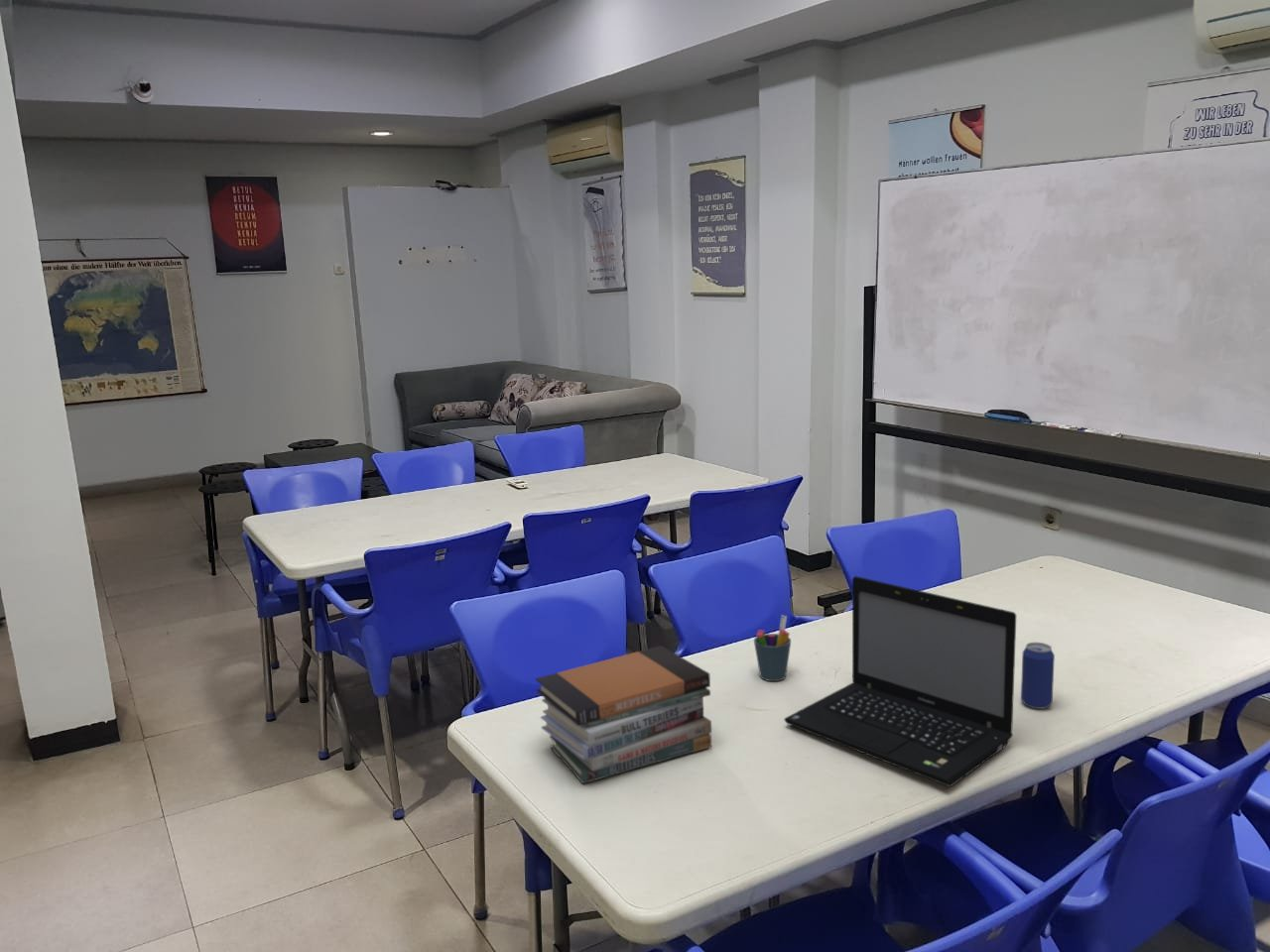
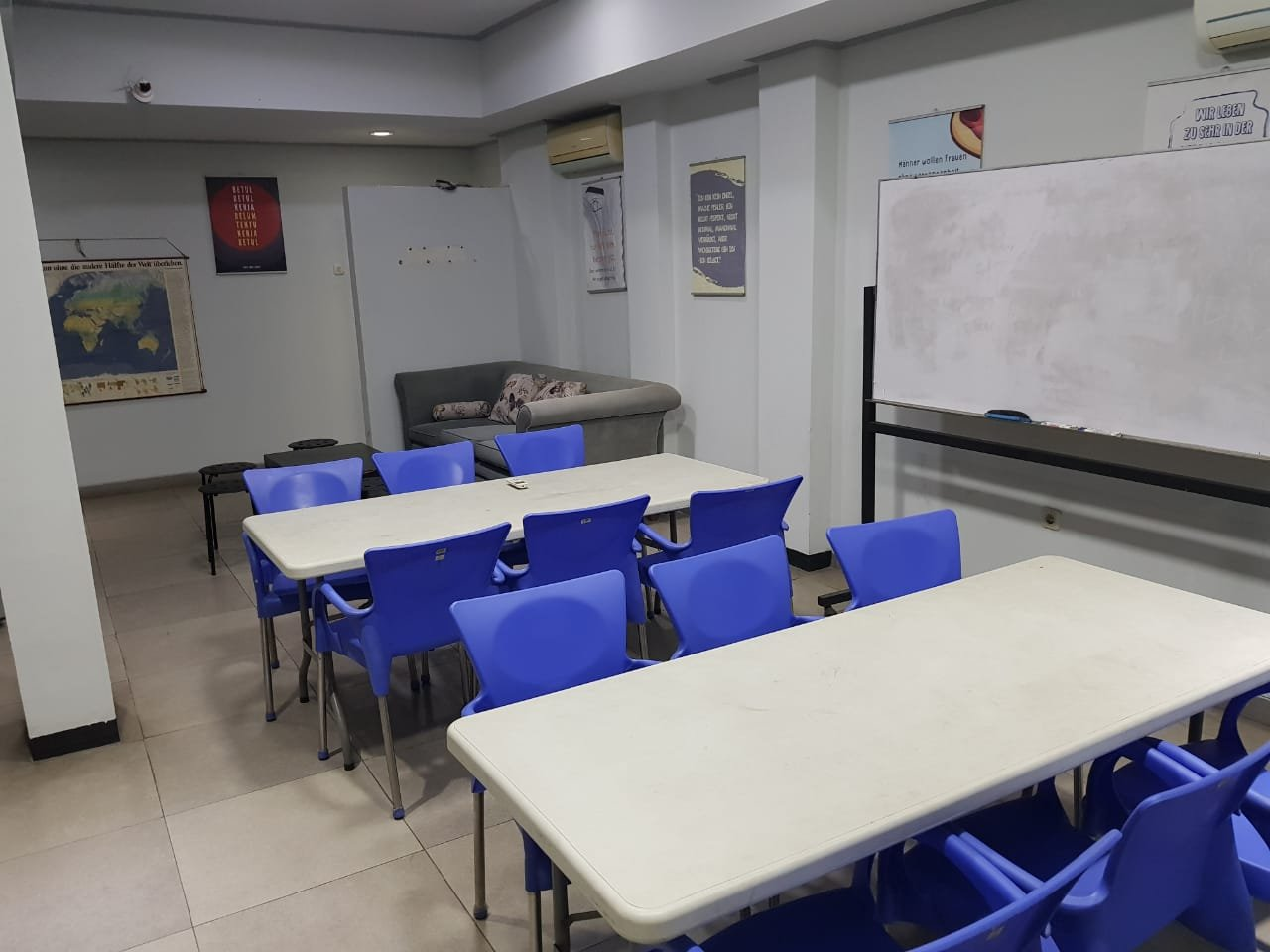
- laptop [783,575,1017,787]
- pen holder [753,614,792,682]
- beverage can [1020,642,1056,710]
- book stack [535,645,712,784]
